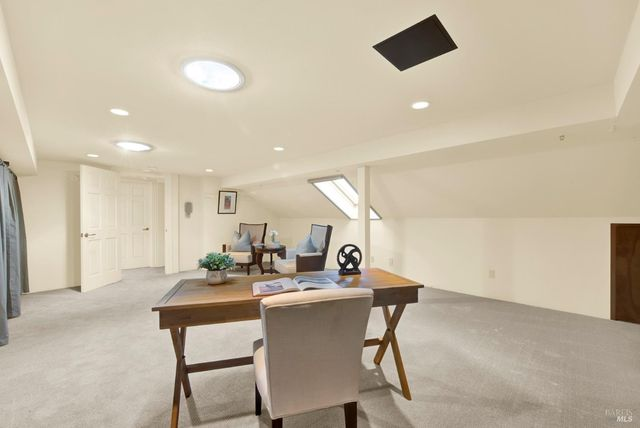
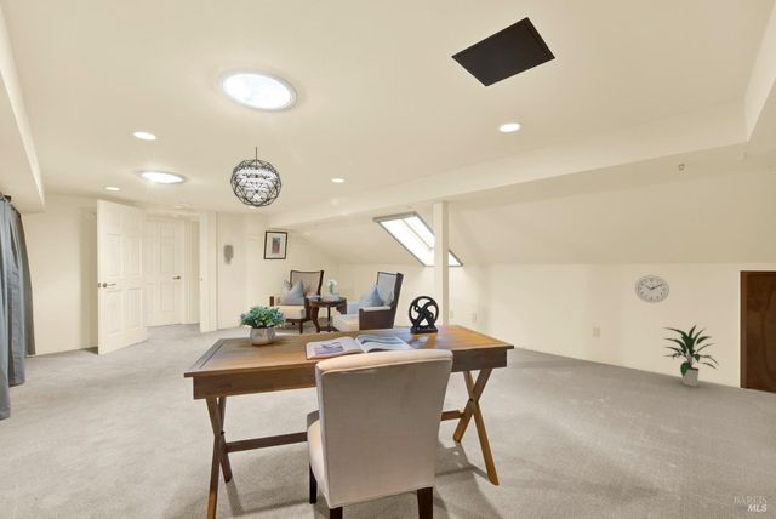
+ pendant light [229,146,283,209]
+ wall clock [634,274,671,304]
+ indoor plant [662,324,719,388]
